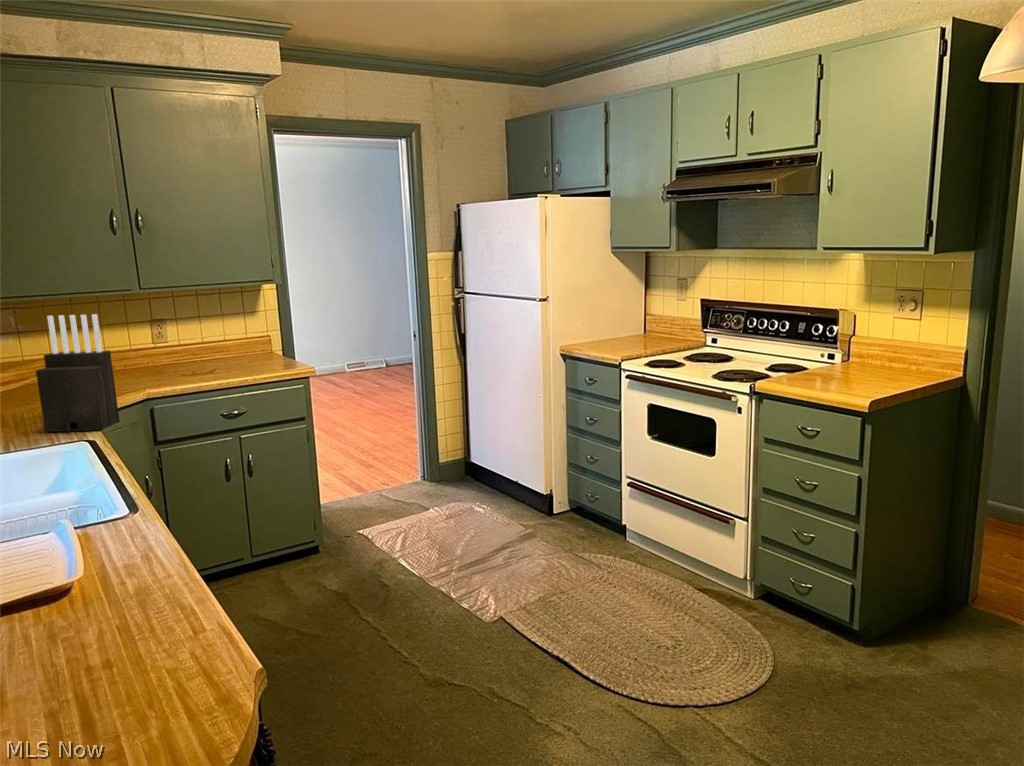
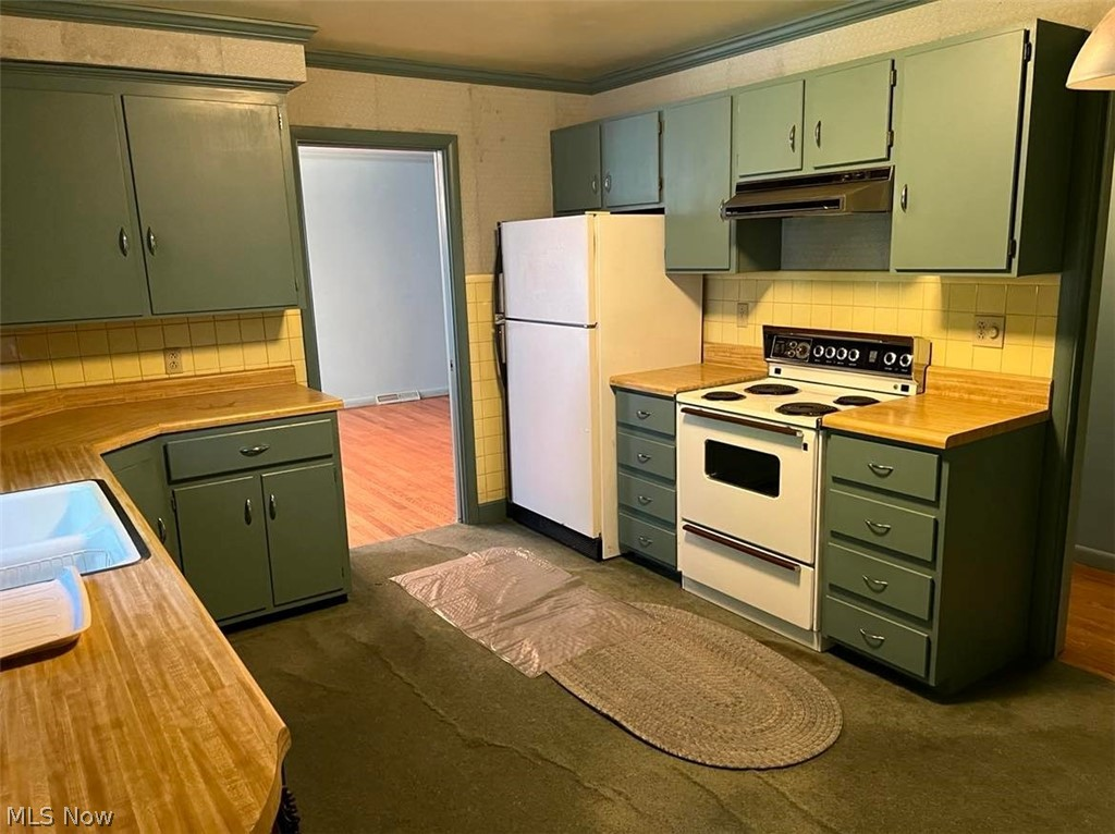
- knife block [35,313,121,434]
